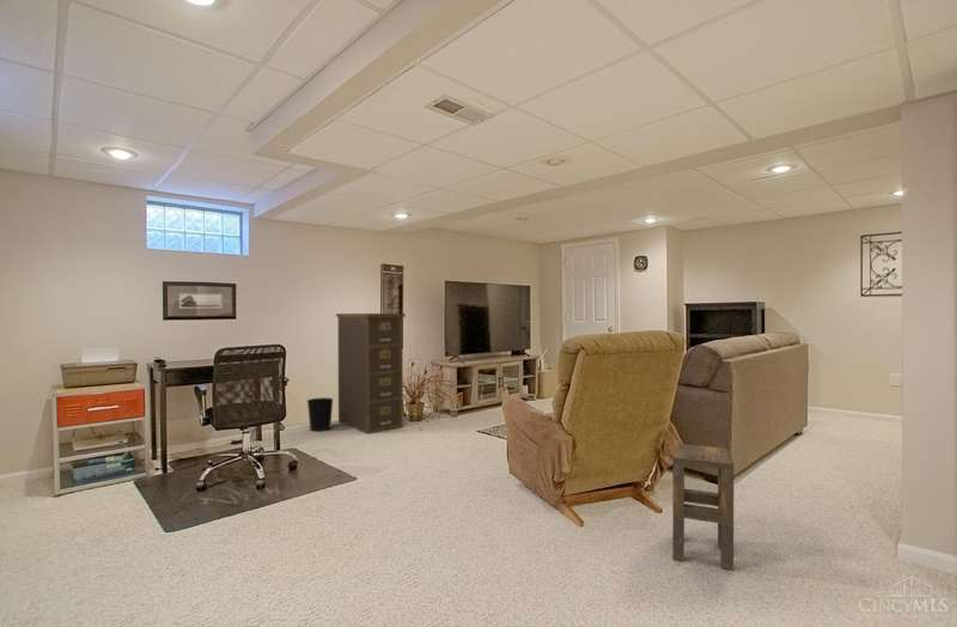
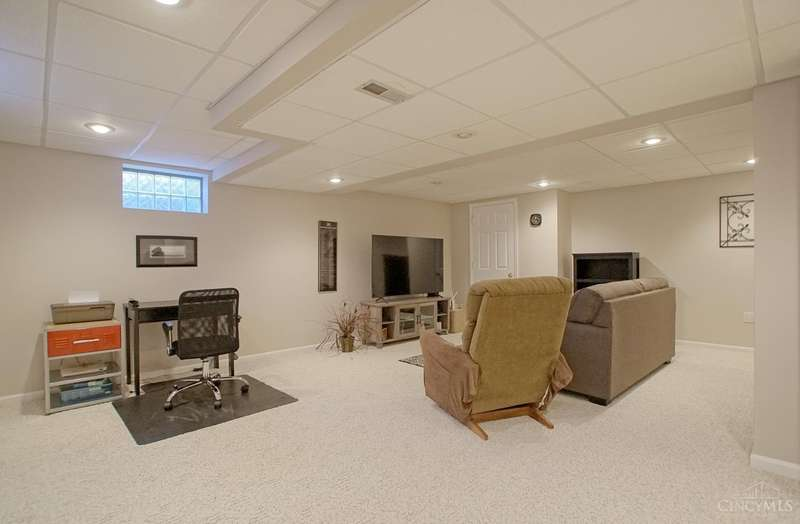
- wastebasket [306,396,334,432]
- side table [672,442,736,572]
- filing cabinet [335,312,407,436]
